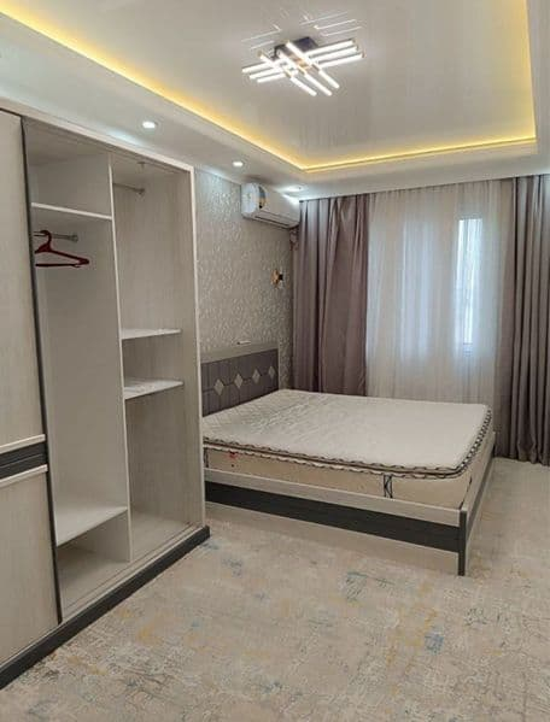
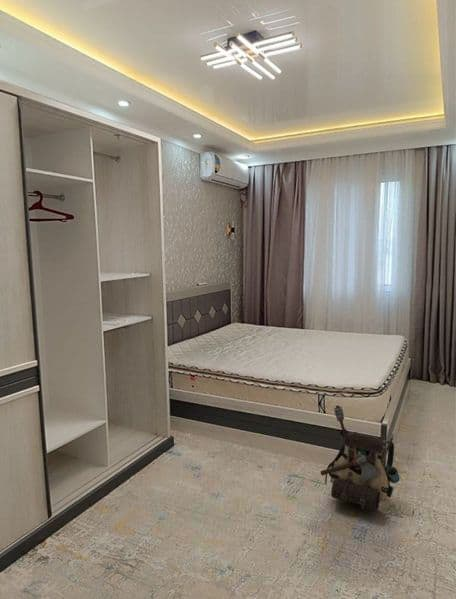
+ backpack [320,405,401,512]
